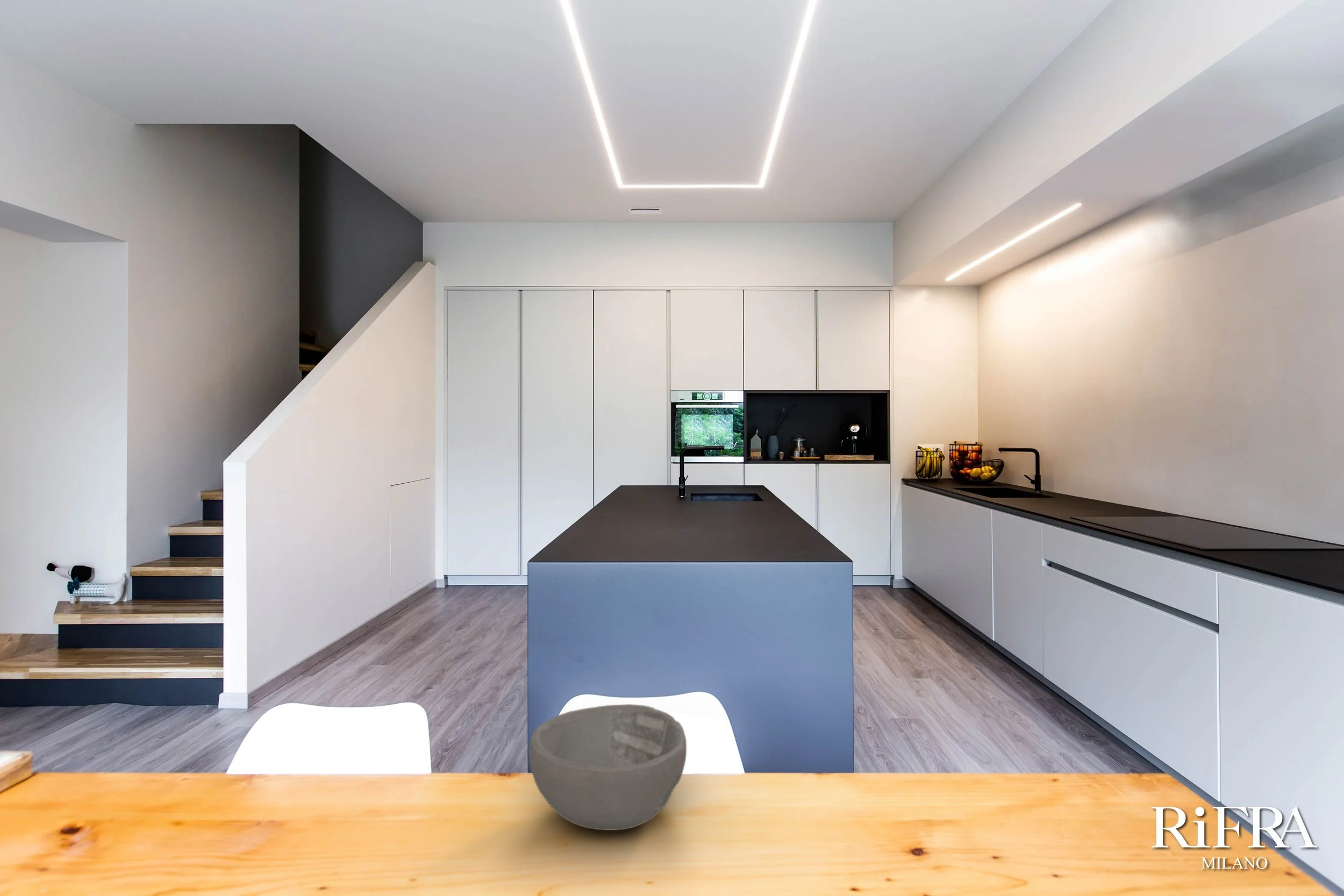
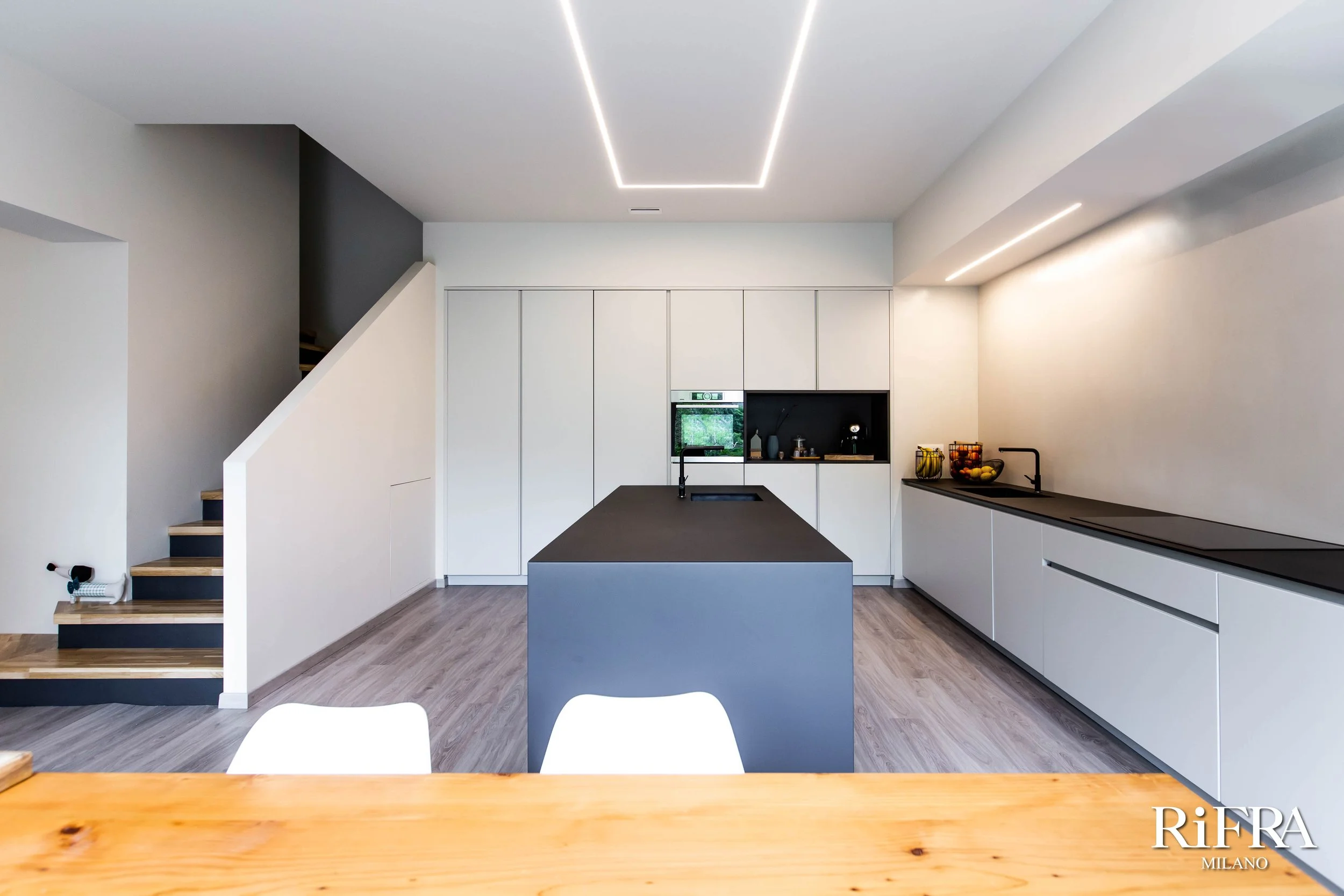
- bowl [528,704,687,831]
